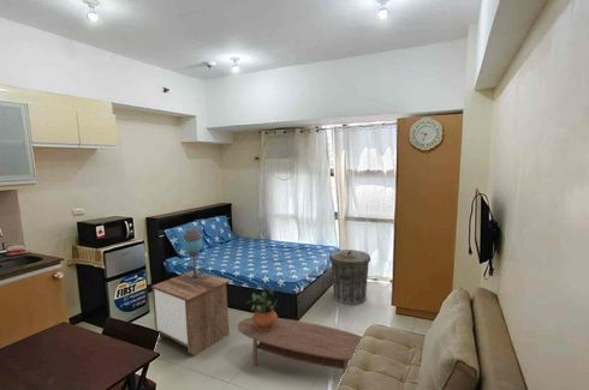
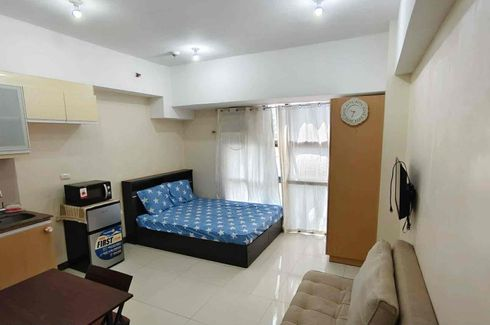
- table lamp [182,228,208,283]
- coffee table [237,317,364,374]
- trash can [328,248,371,306]
- potted plant [245,289,279,331]
- nightstand [150,269,231,356]
